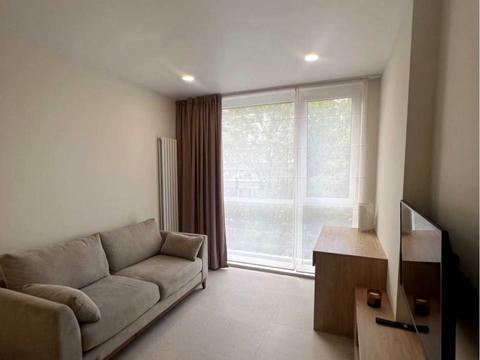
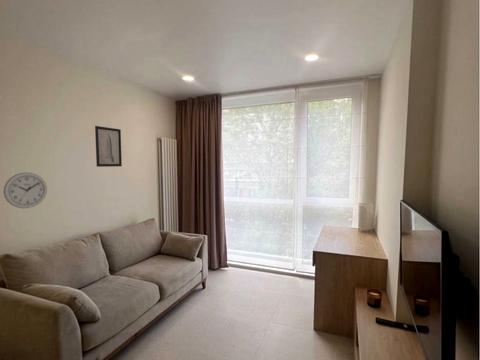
+ wall clock [2,171,48,209]
+ wall art [94,125,123,168]
